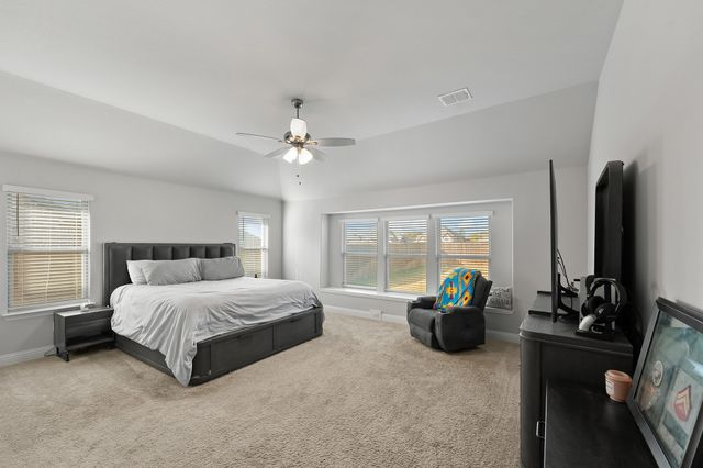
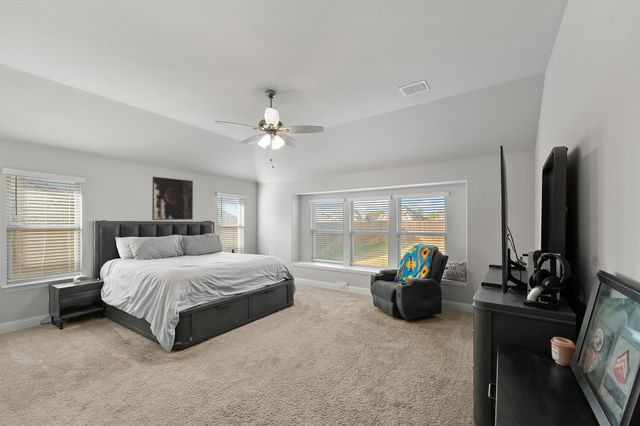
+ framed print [151,176,194,221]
